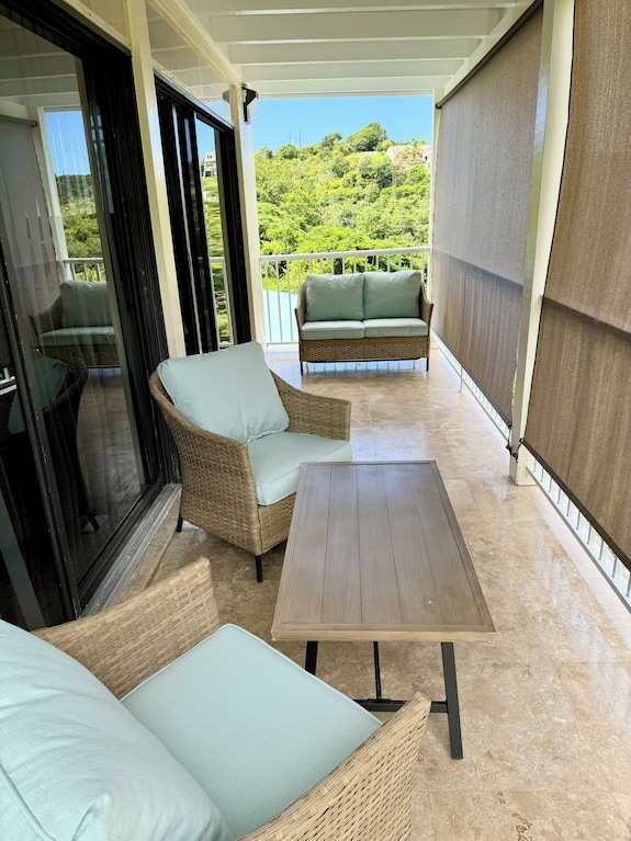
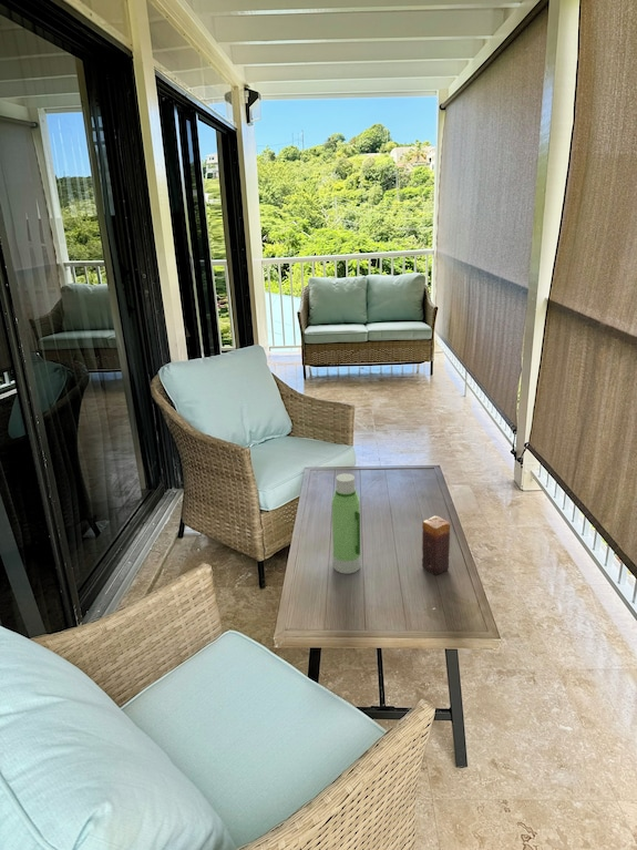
+ candle [421,514,451,576]
+ water bottle [331,472,361,575]
